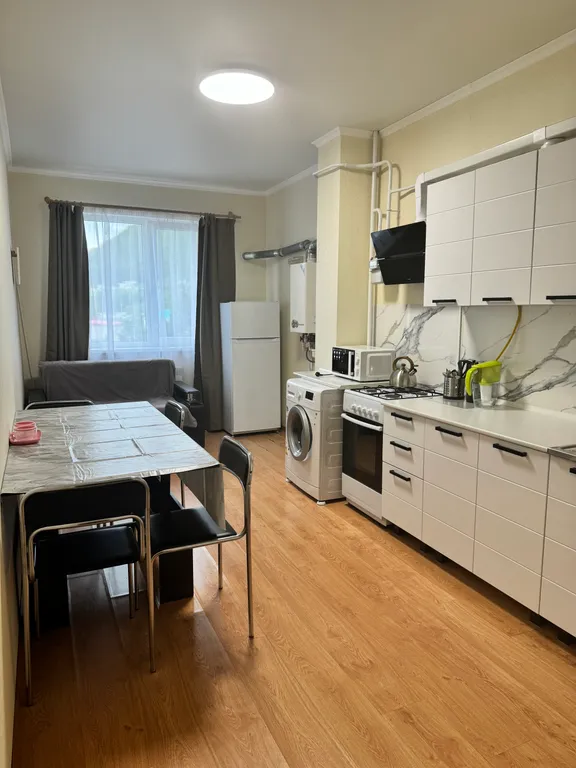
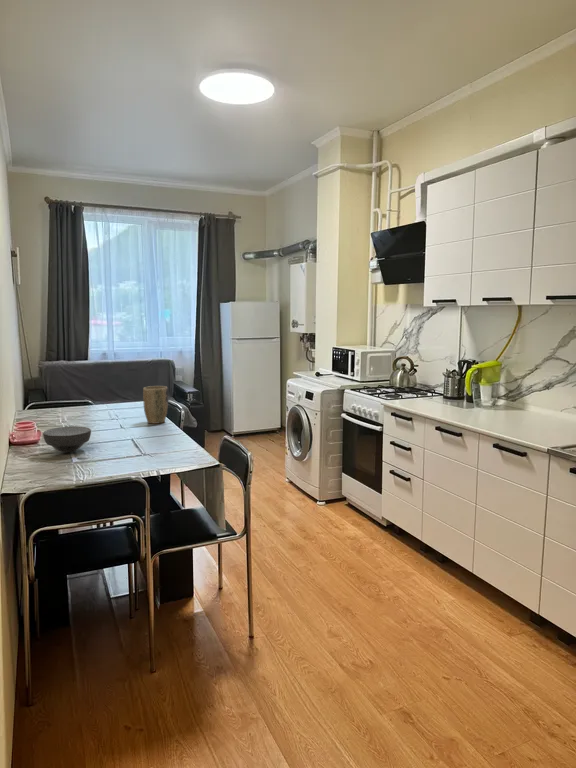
+ plant pot [142,385,169,425]
+ bowl [42,425,92,453]
